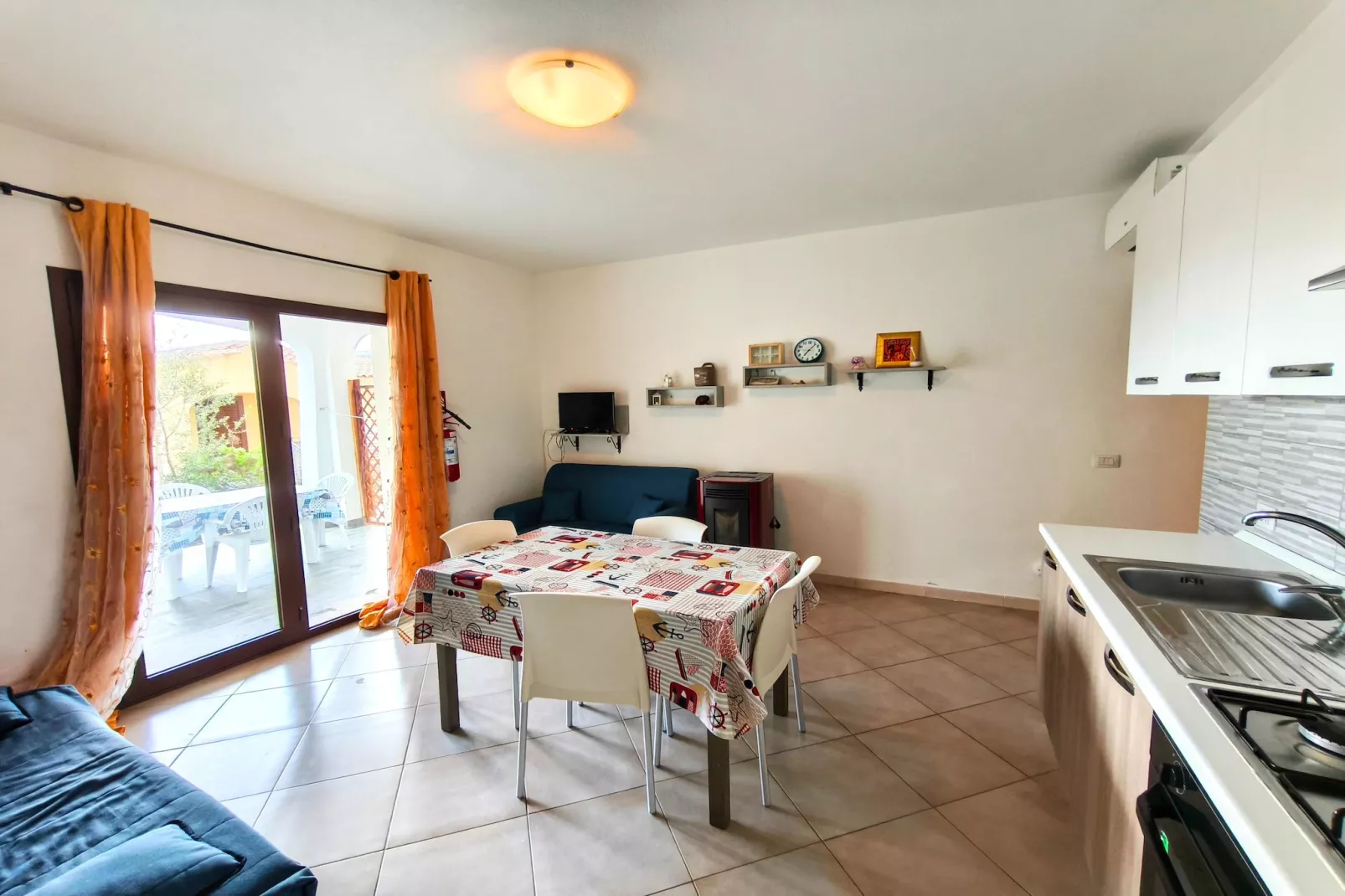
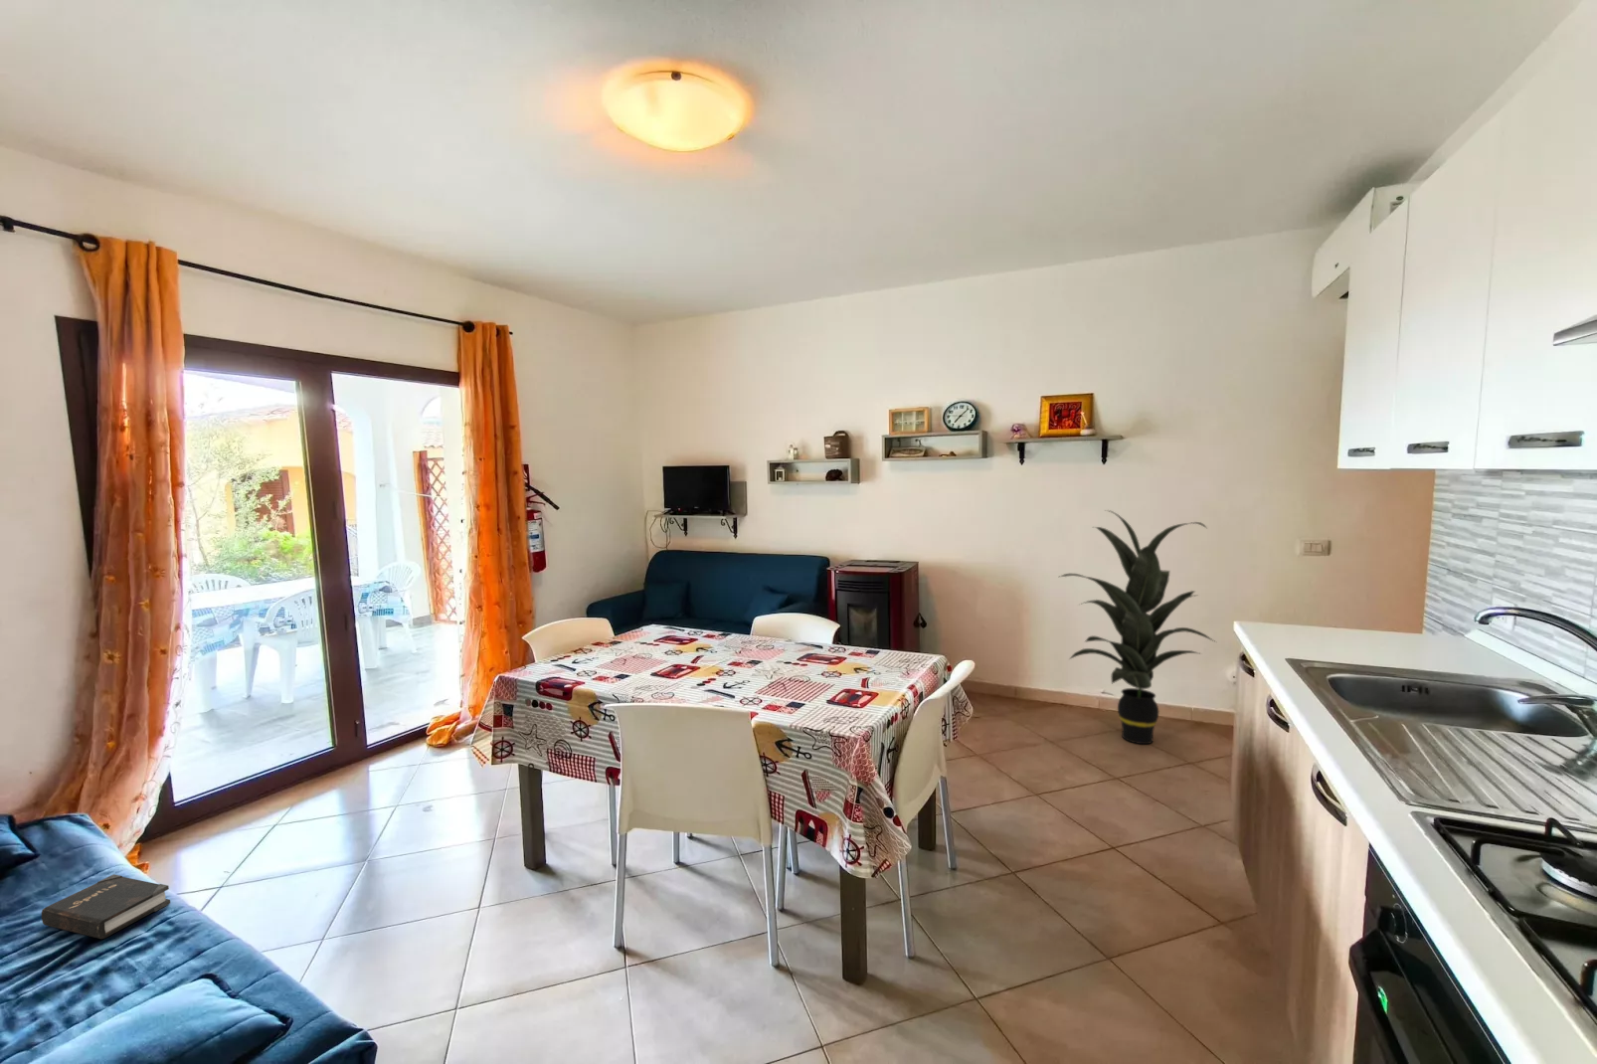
+ indoor plant [1059,509,1217,745]
+ hardback book [40,873,171,939]
